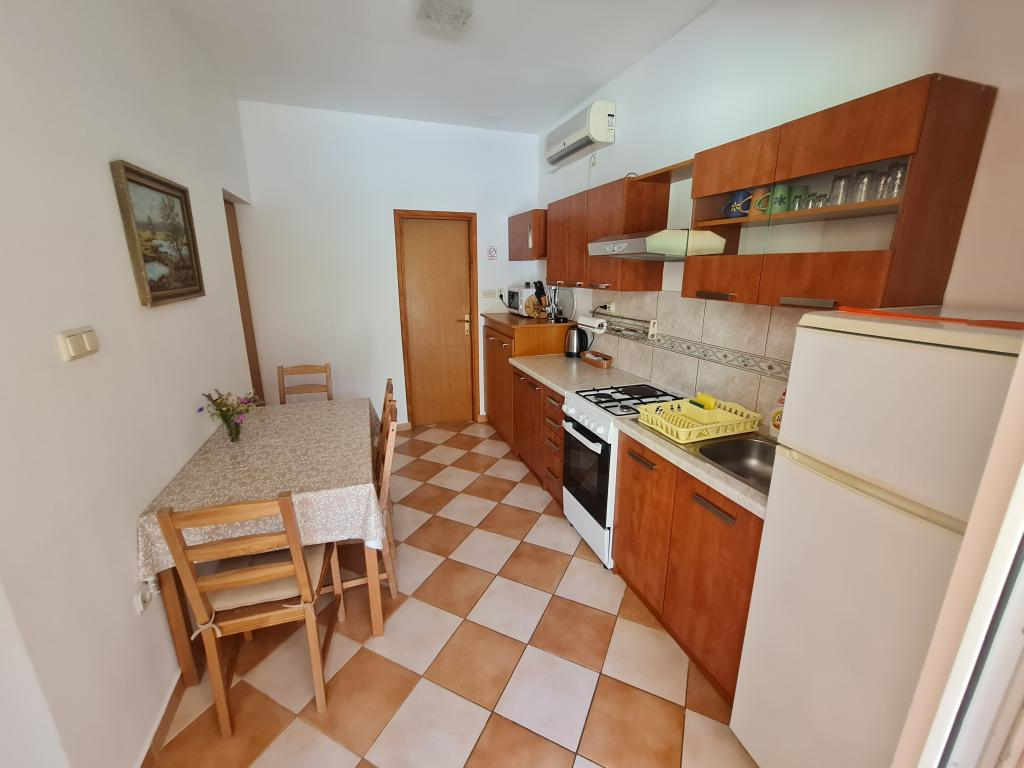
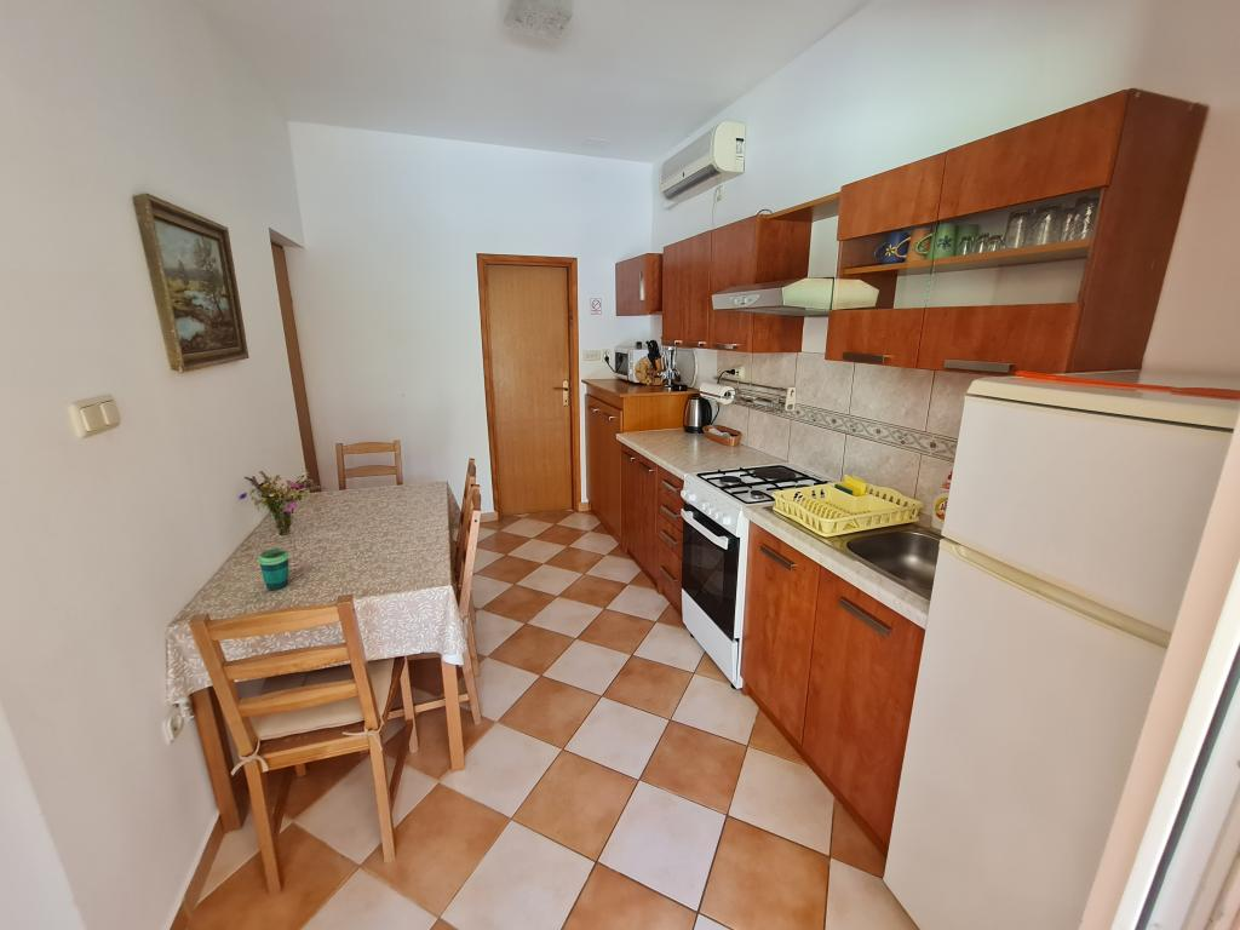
+ cup [257,547,291,591]
